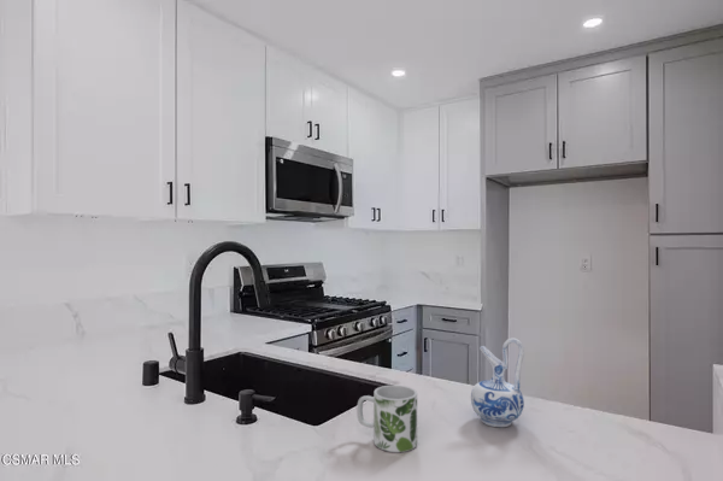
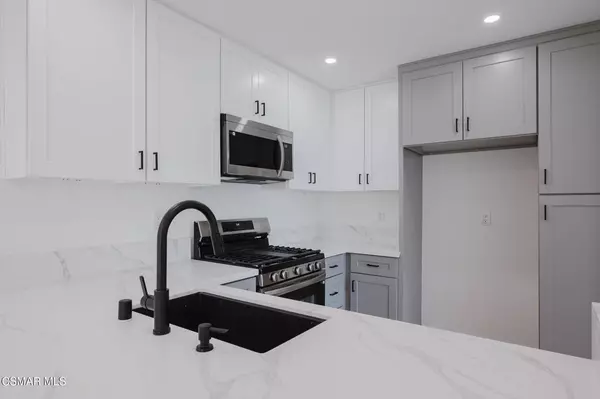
- ceramic pitcher [470,338,525,428]
- mug [355,385,418,453]
